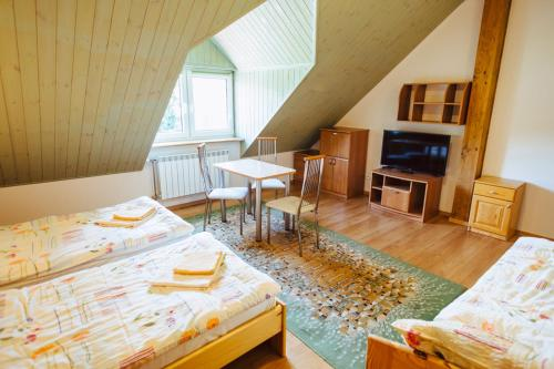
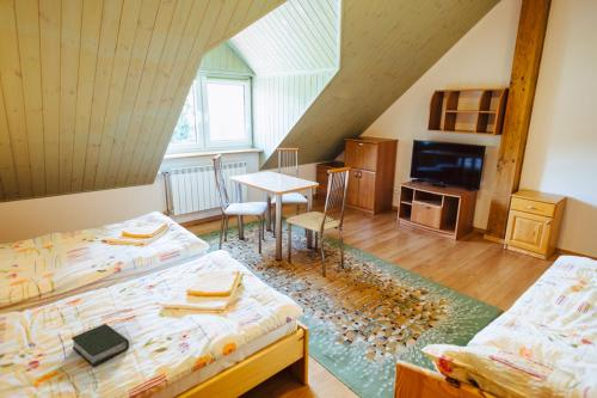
+ book [70,323,130,368]
